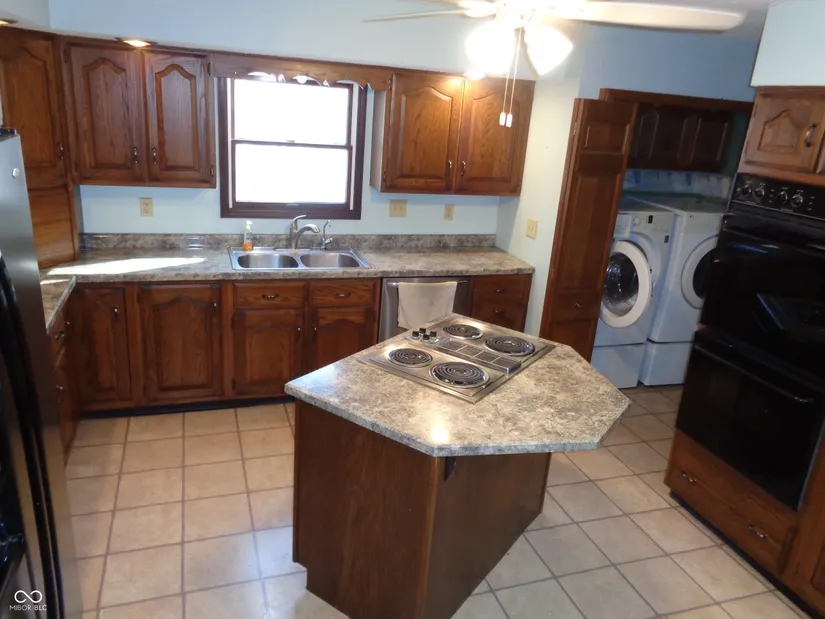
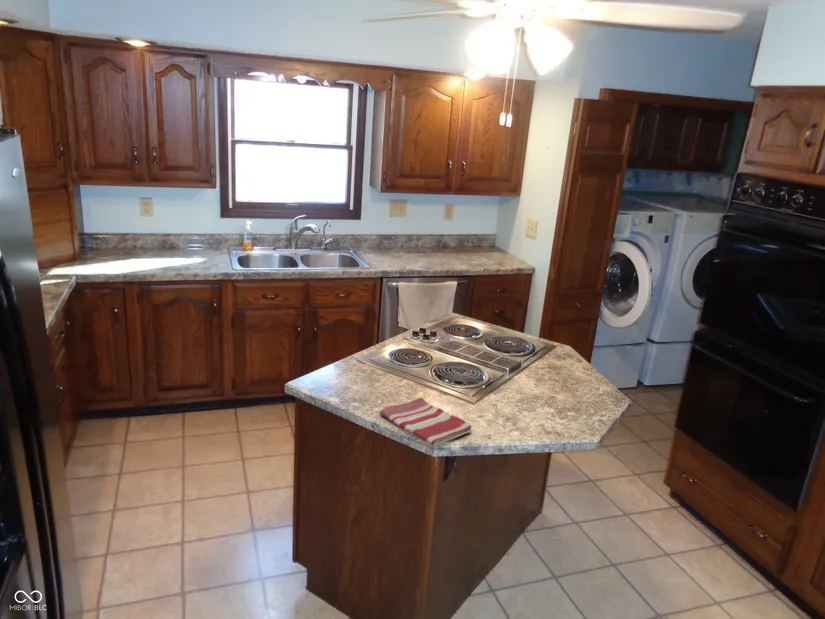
+ dish towel [379,396,473,447]
